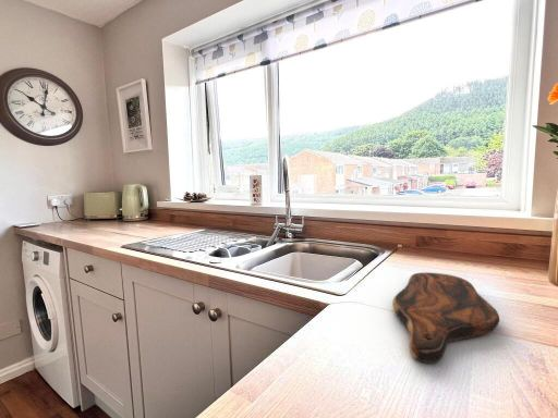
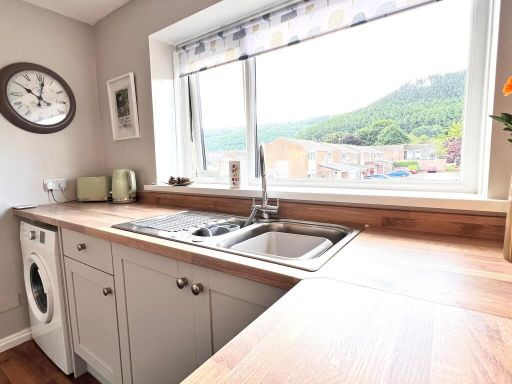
- cutting board [391,271,500,364]
